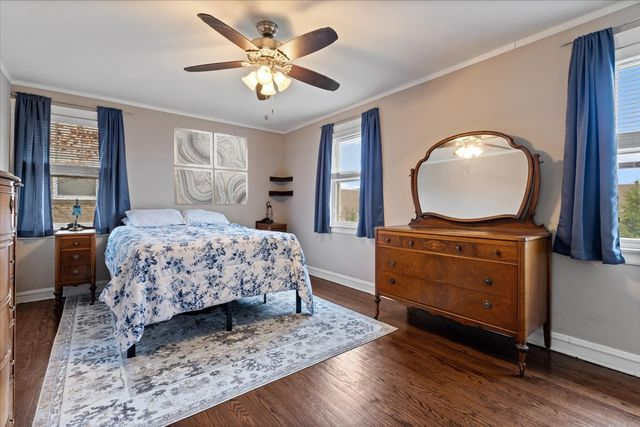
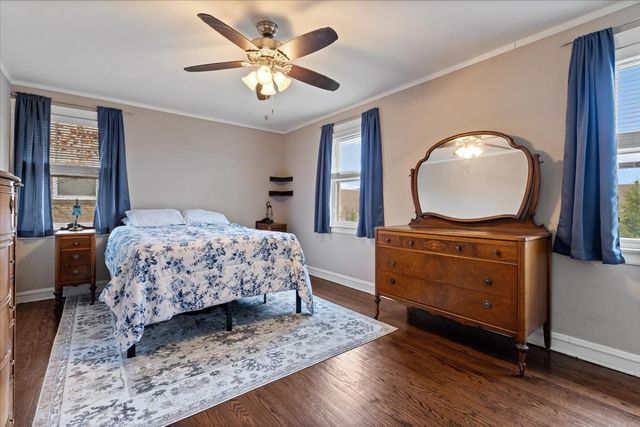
- wall art [173,126,249,206]
